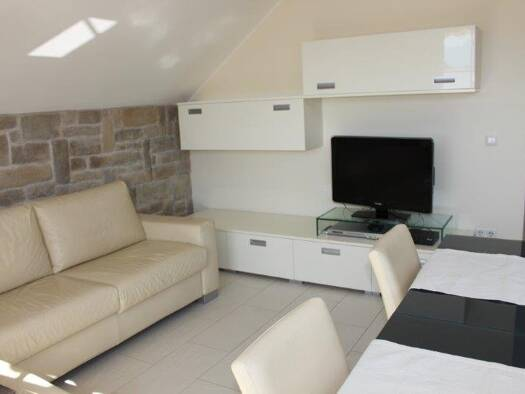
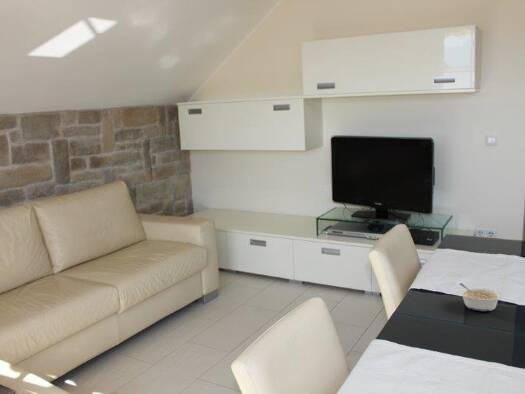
+ legume [458,282,503,312]
